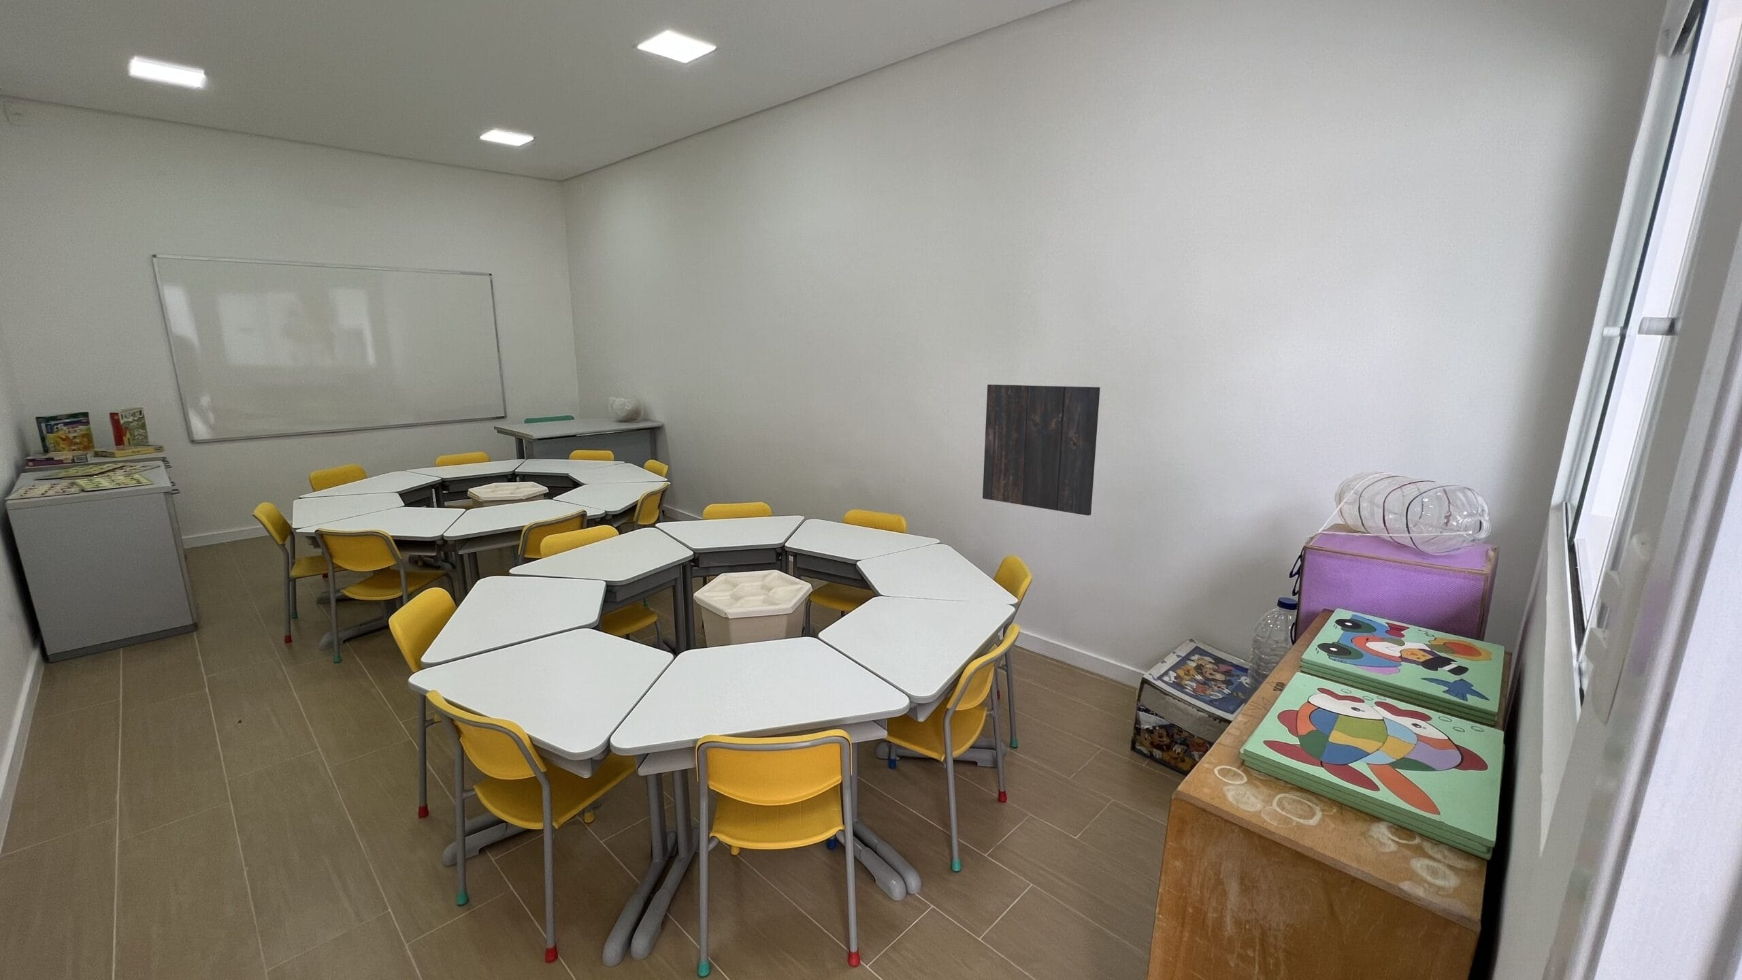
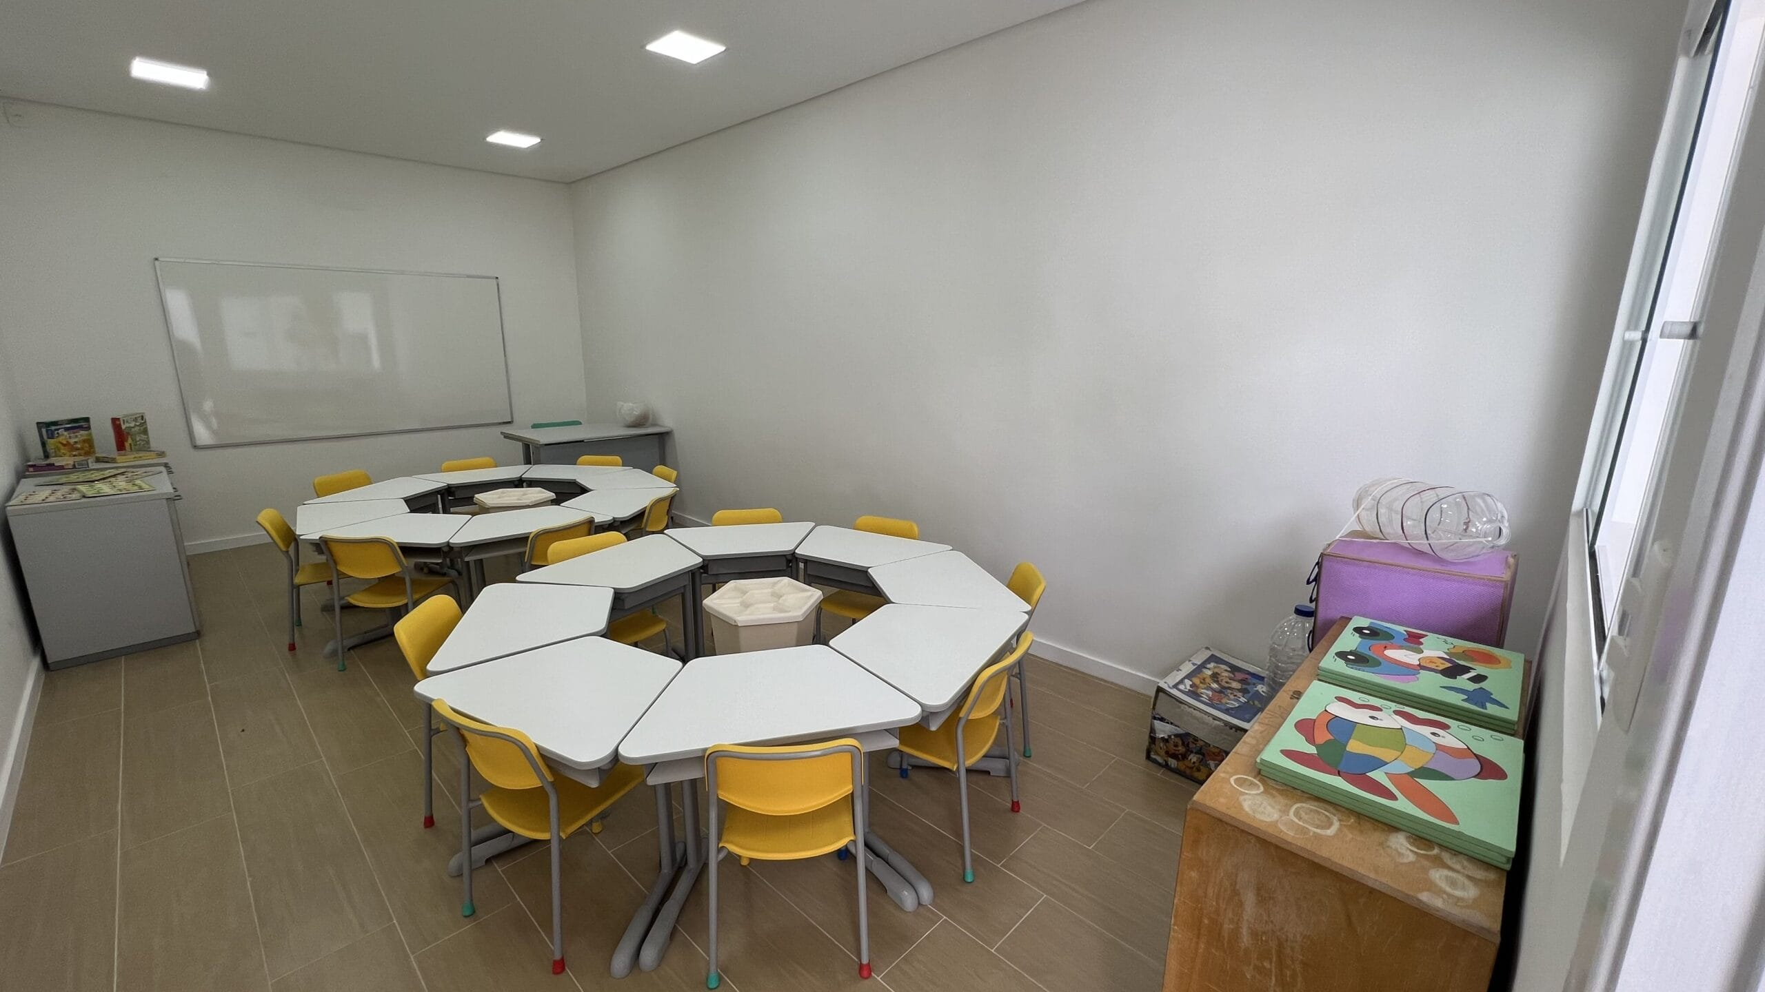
- display panel [982,384,1101,517]
